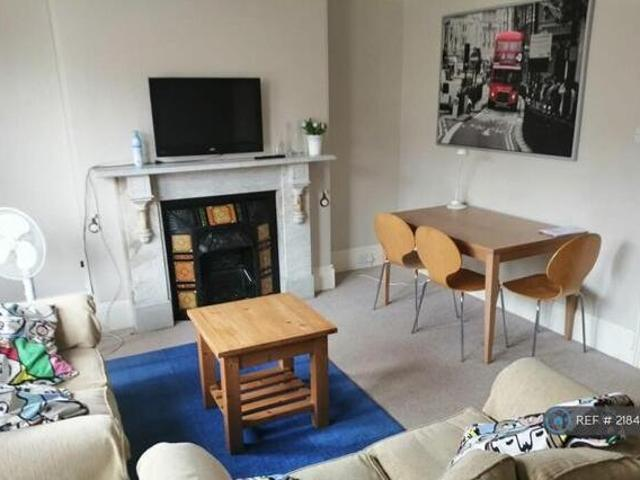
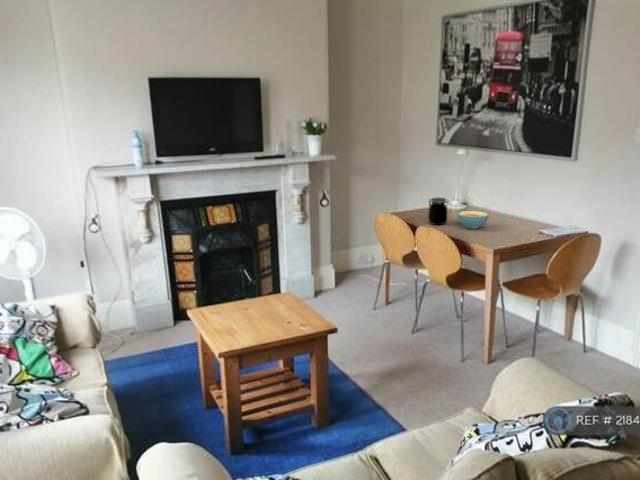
+ cereal bowl [457,210,490,230]
+ jar [427,196,449,226]
